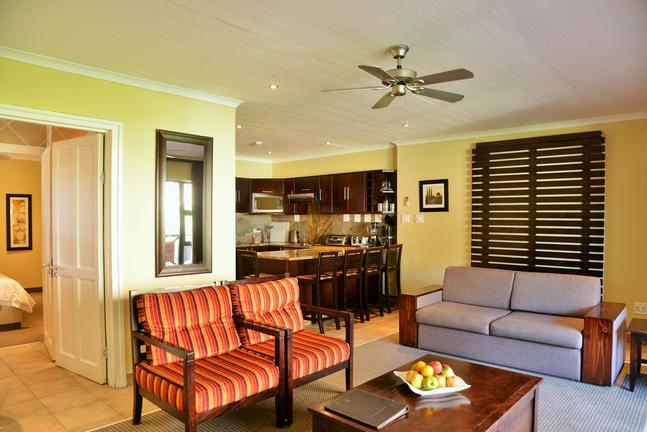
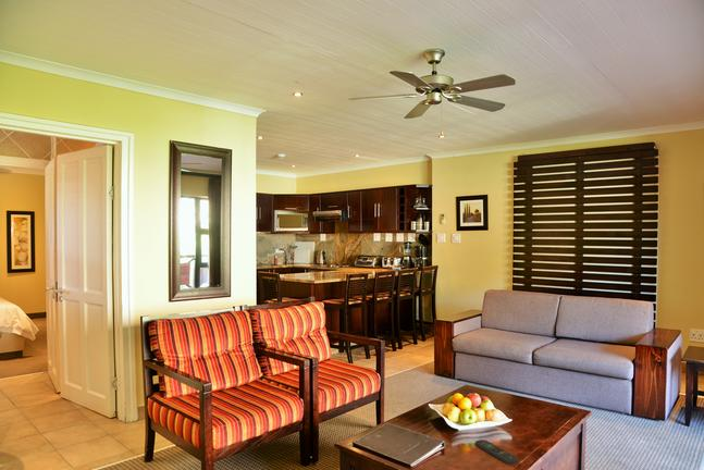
+ remote control [474,438,519,466]
